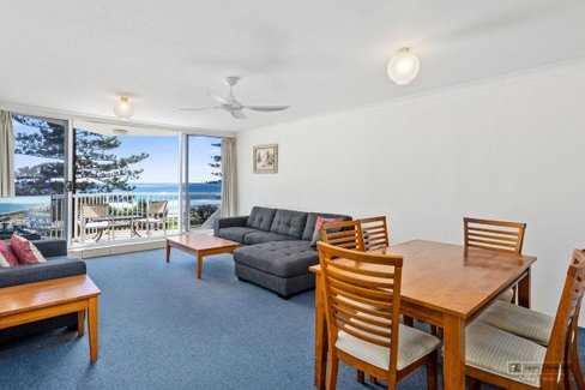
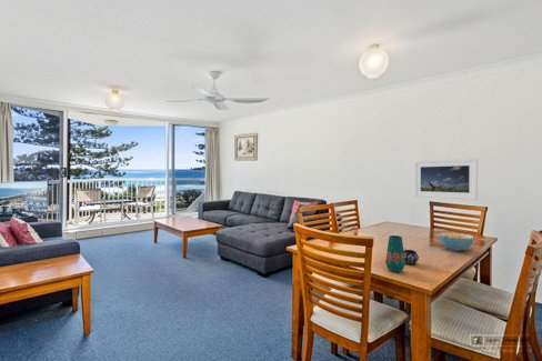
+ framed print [413,158,479,201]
+ cereal bowl [438,232,475,252]
+ vase [384,234,420,273]
